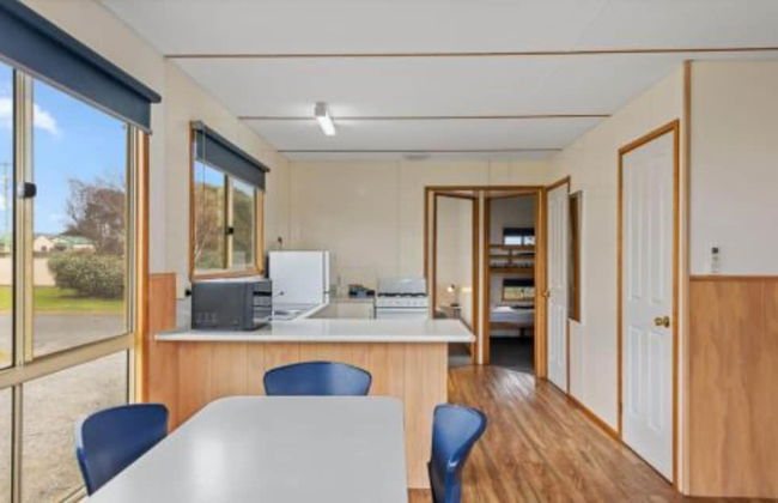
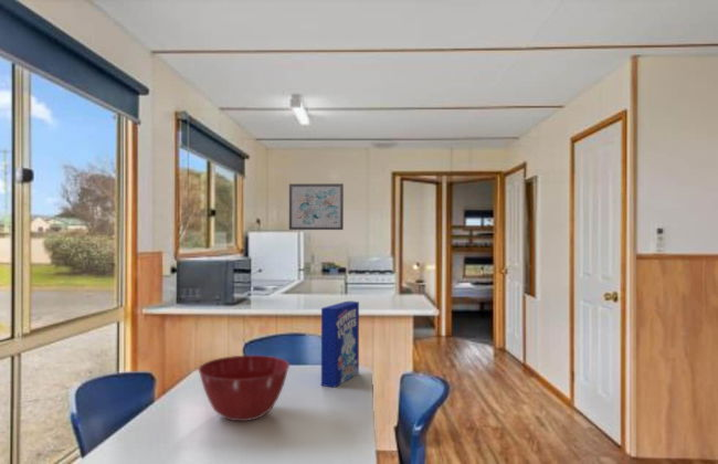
+ mixing bowl [197,355,291,422]
+ wall art [288,182,345,231]
+ cereal box [320,300,360,389]
